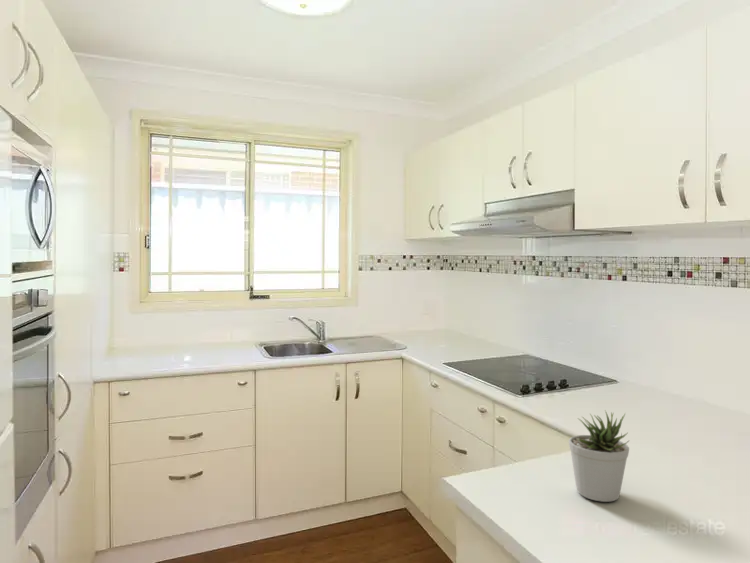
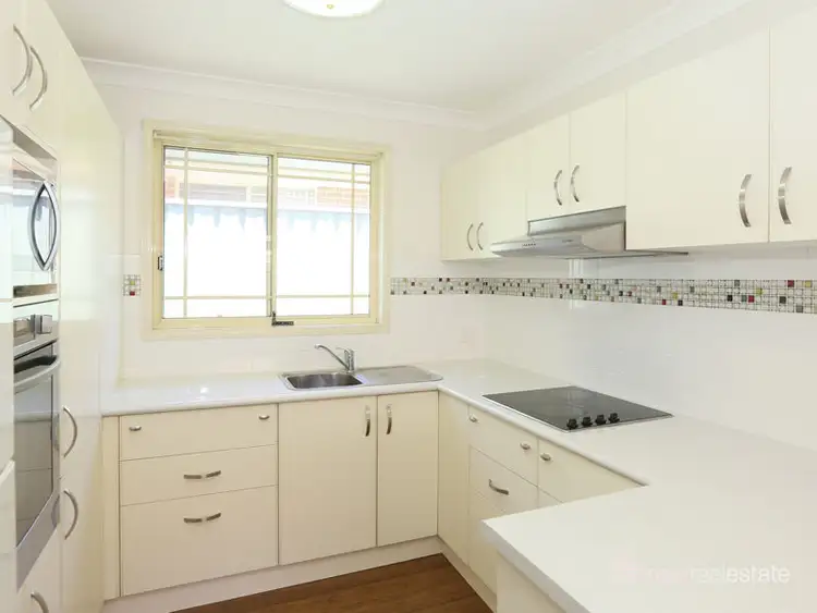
- potted plant [568,410,630,503]
